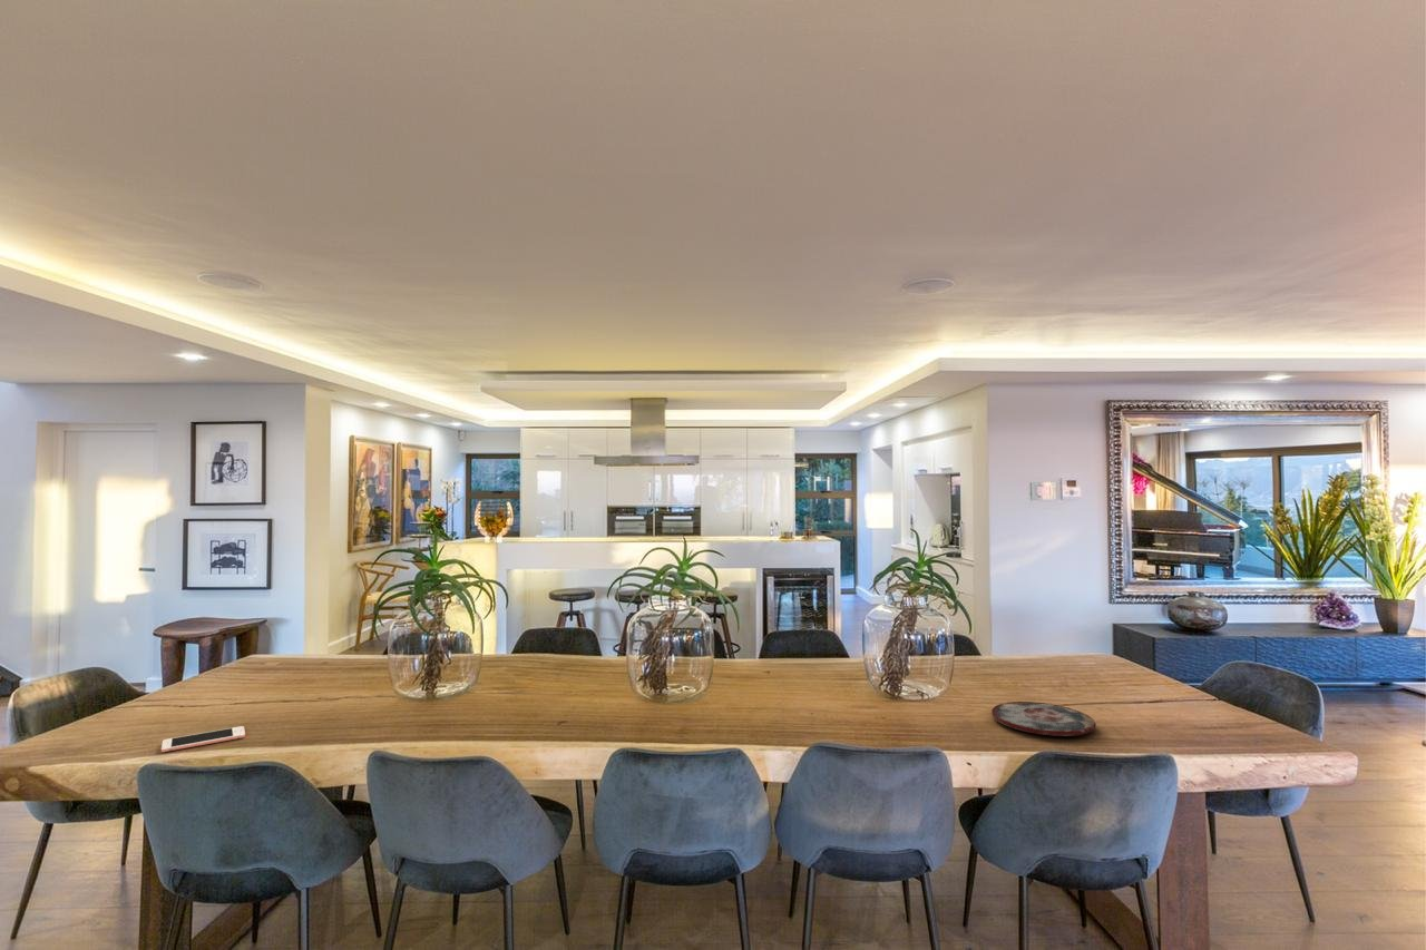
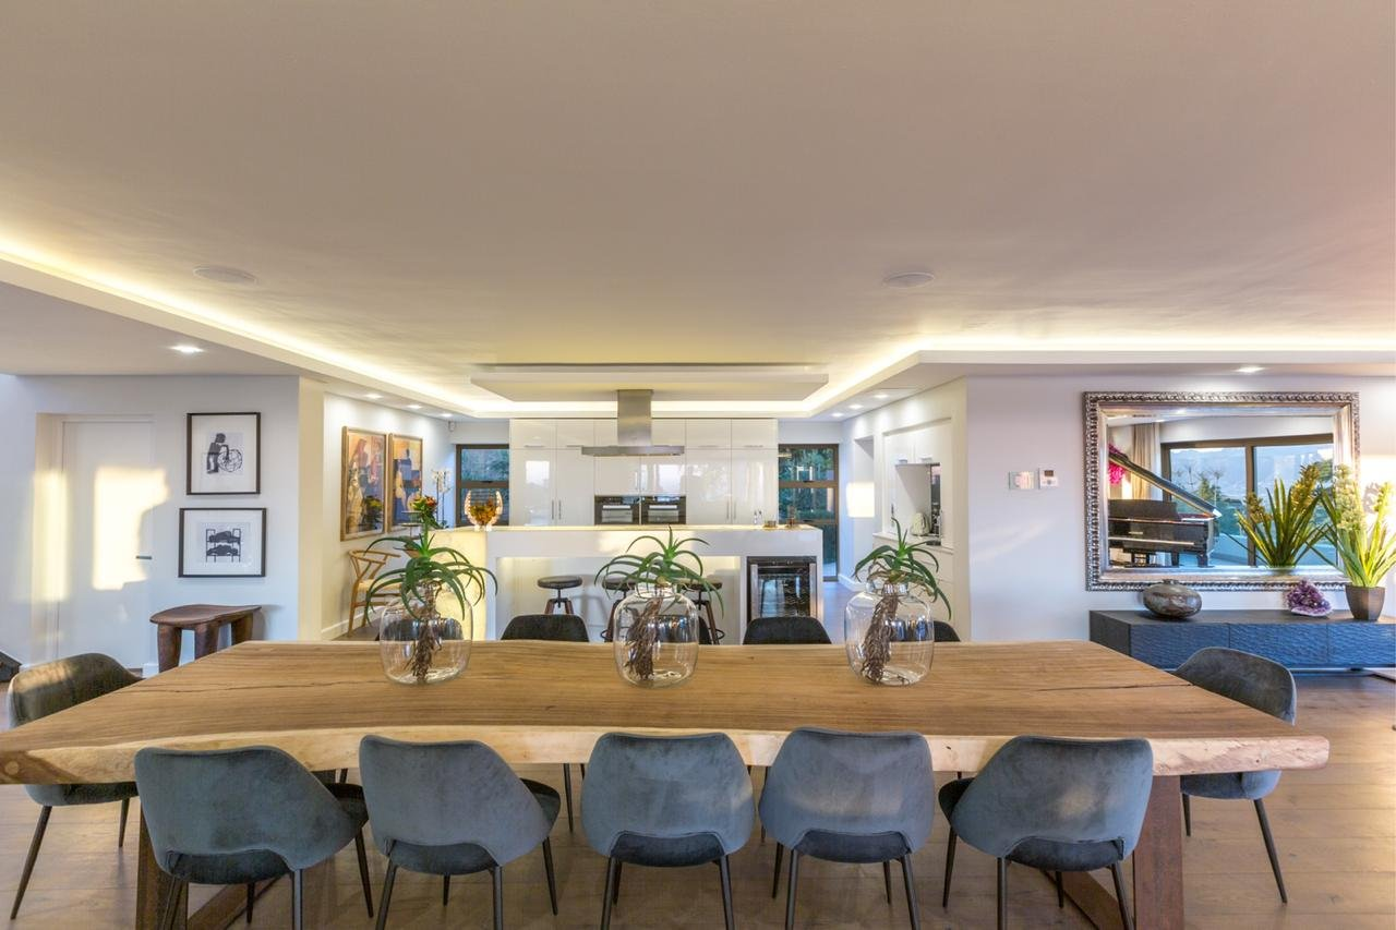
- plate [990,701,1097,737]
- cell phone [160,725,246,753]
